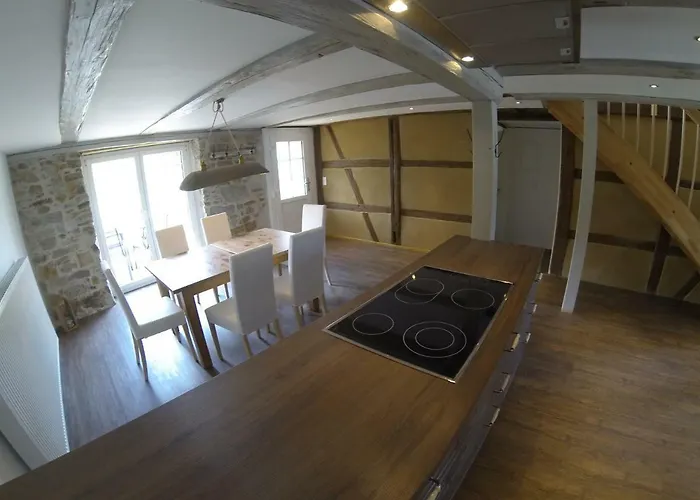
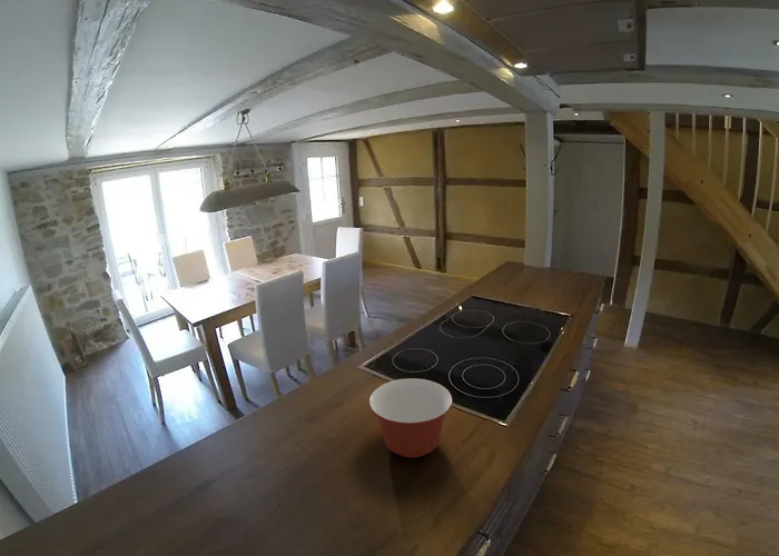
+ mixing bowl [368,377,454,459]
